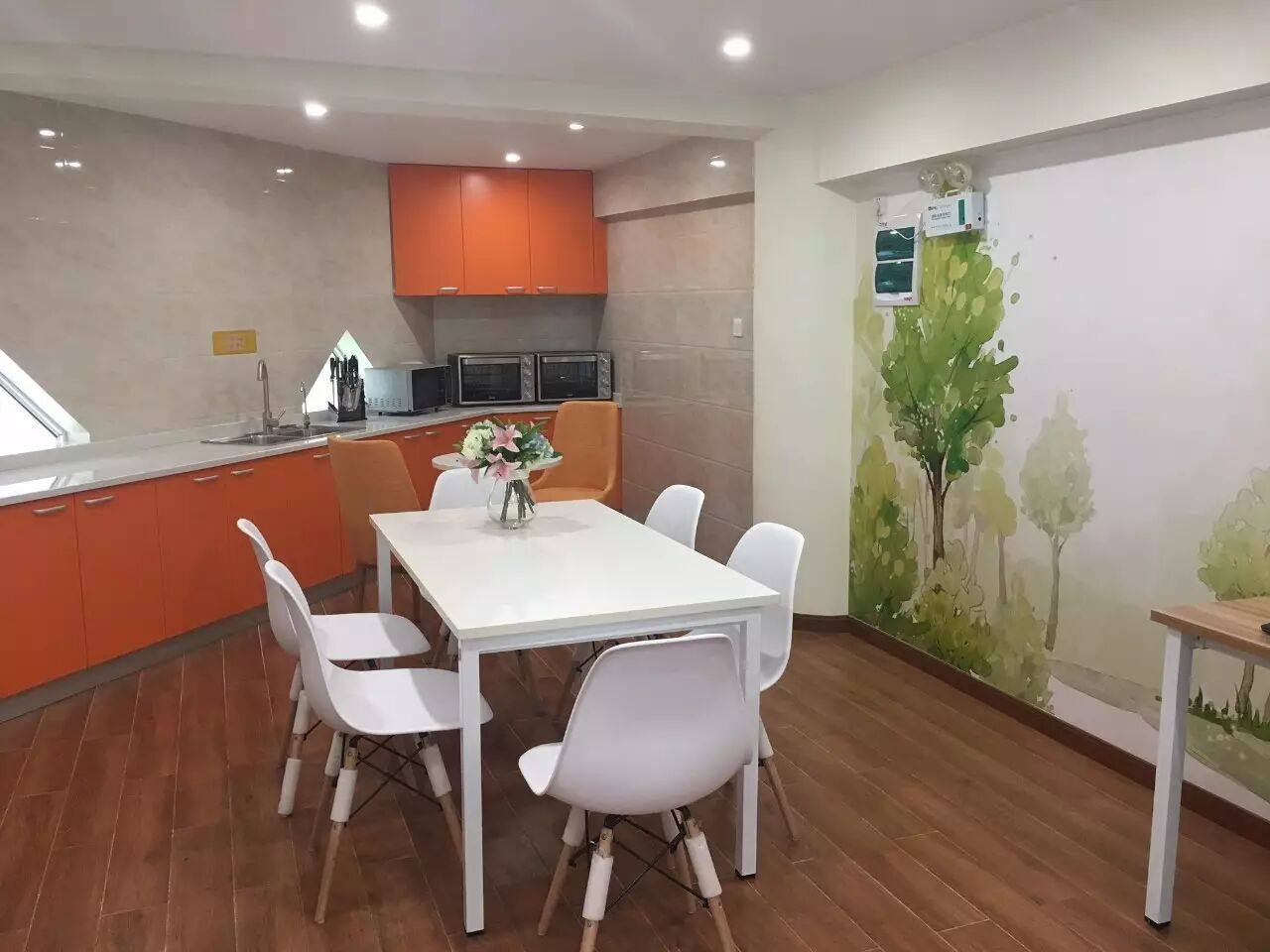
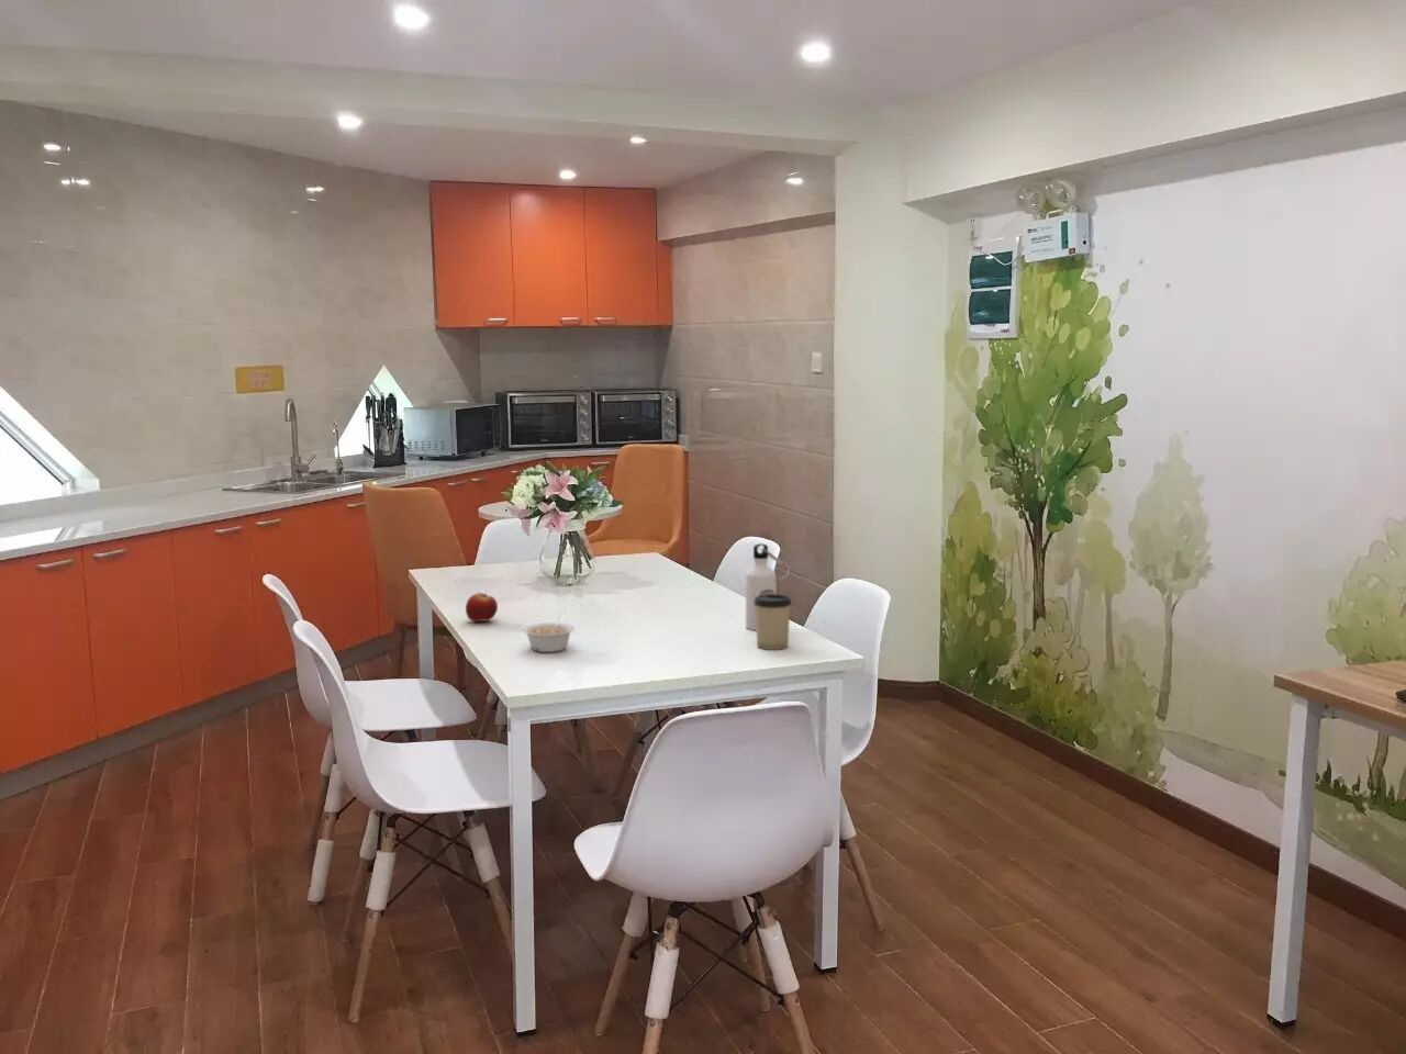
+ legume [521,614,576,653]
+ cup [754,592,793,651]
+ water bottle [745,542,790,631]
+ fruit [465,592,498,622]
